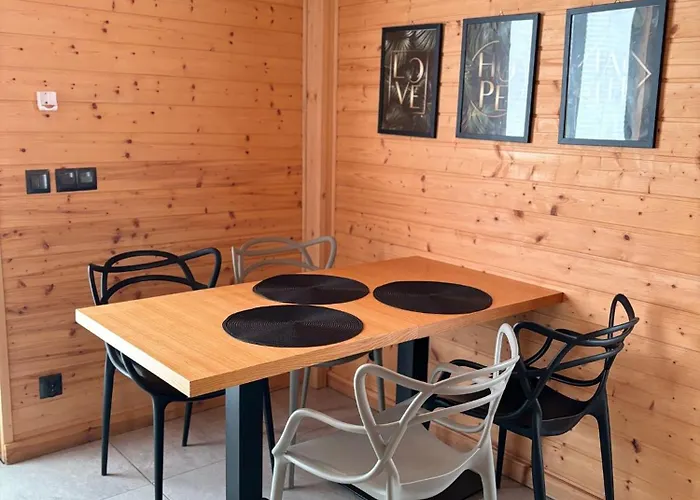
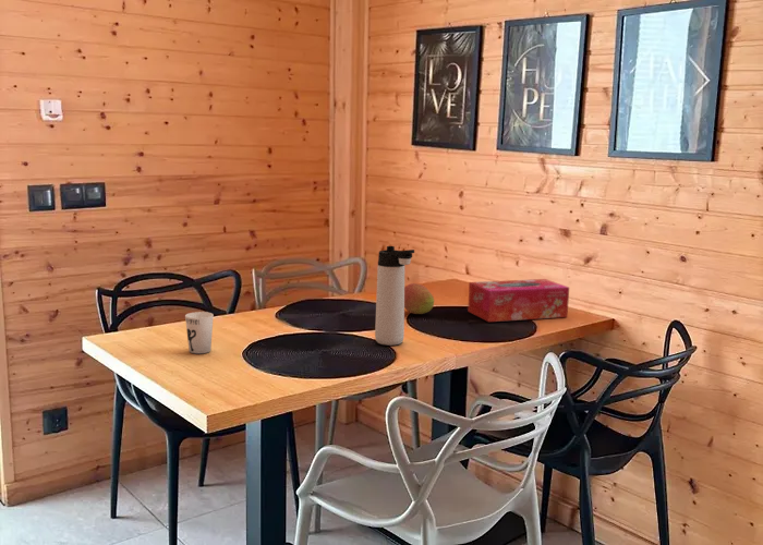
+ thermos bottle [374,245,415,347]
+ fruit [404,282,435,315]
+ cup [184,311,215,354]
+ tissue box [467,278,570,323]
